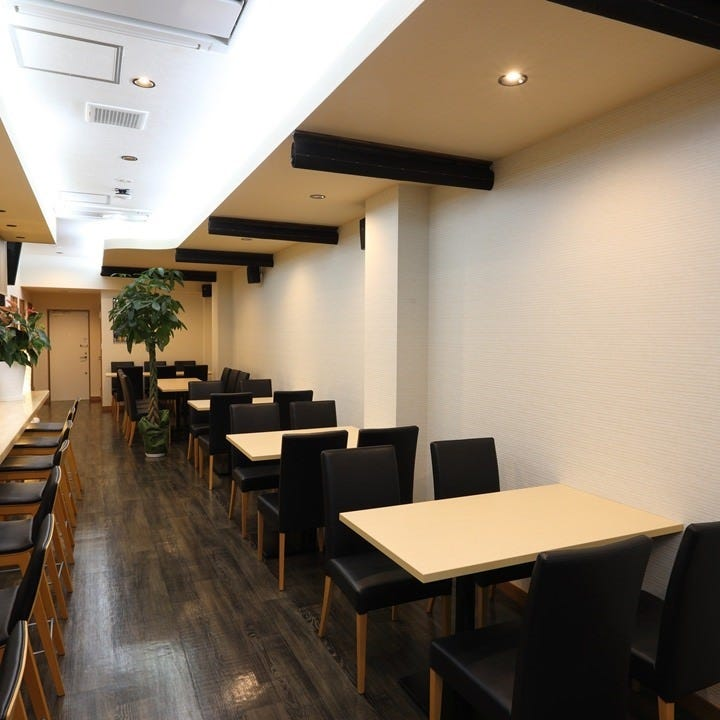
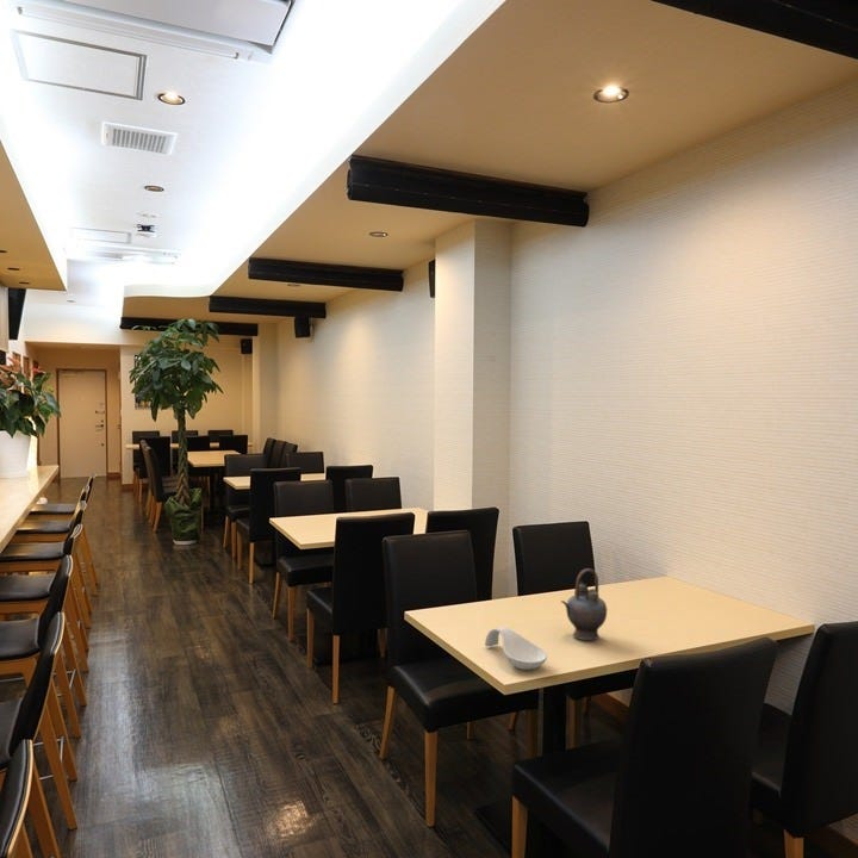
+ spoon rest [484,626,548,671]
+ teapot [560,567,608,641]
